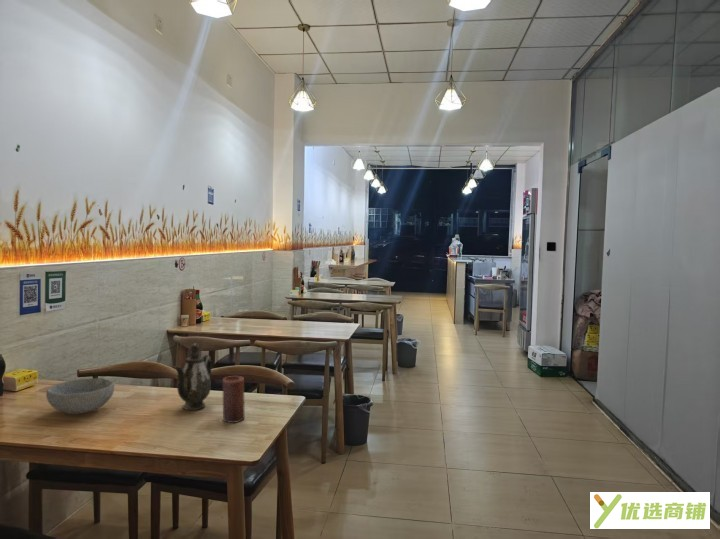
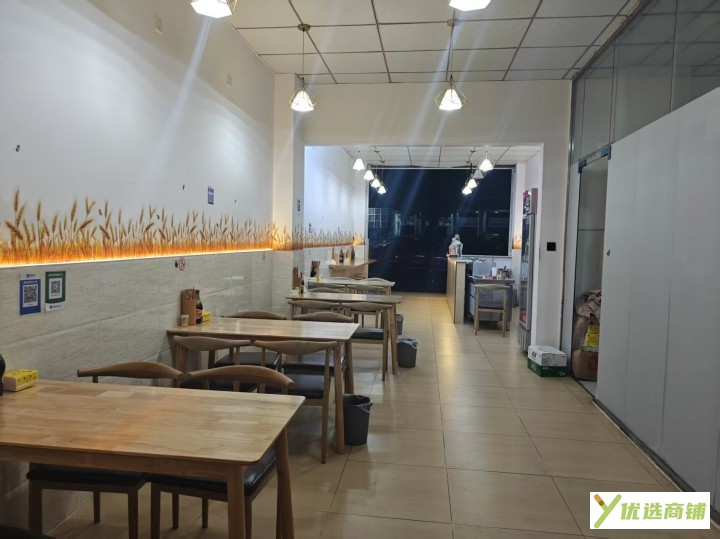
- teapot [174,342,213,411]
- bowl [45,377,116,415]
- candle [222,375,246,424]
